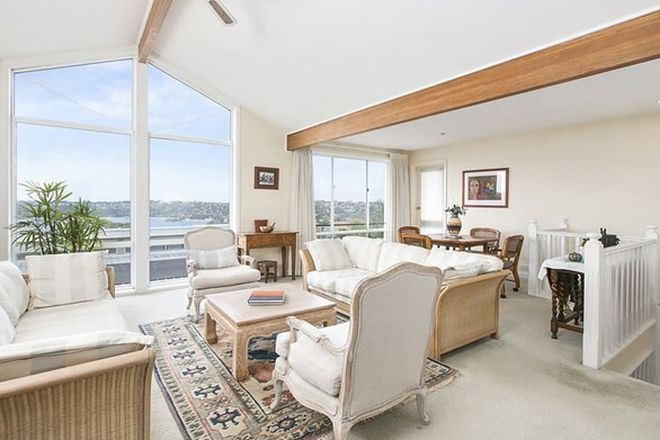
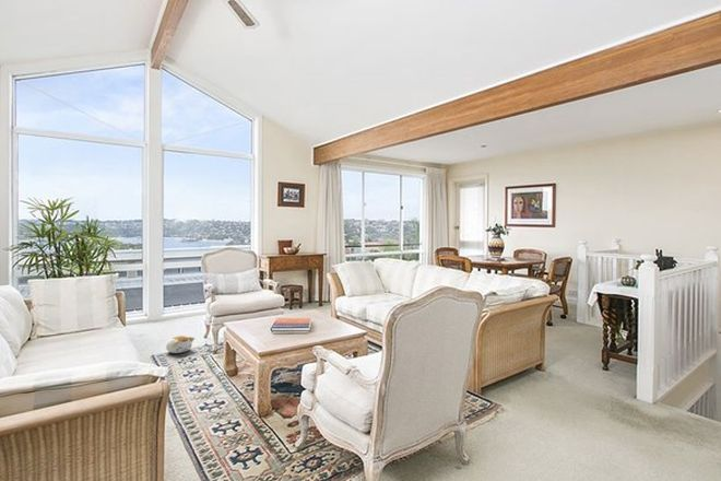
+ plush toy [165,335,196,354]
